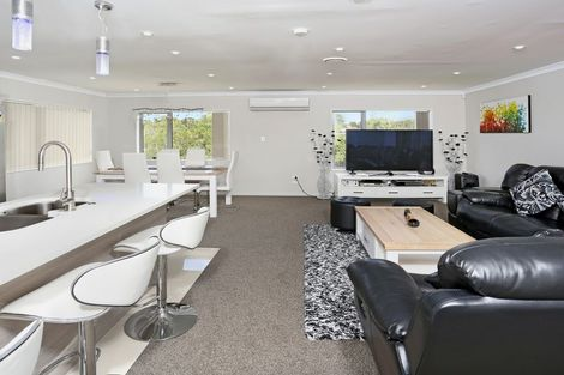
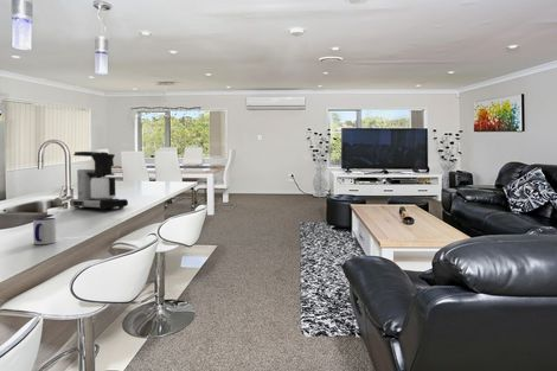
+ coffee maker [69,151,129,211]
+ mug [32,217,57,245]
